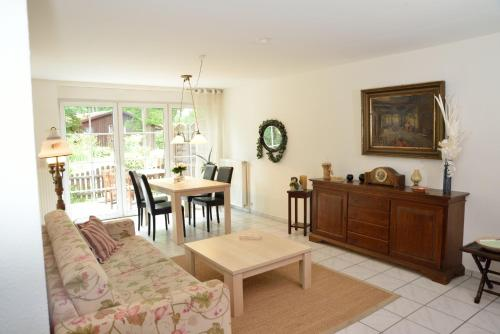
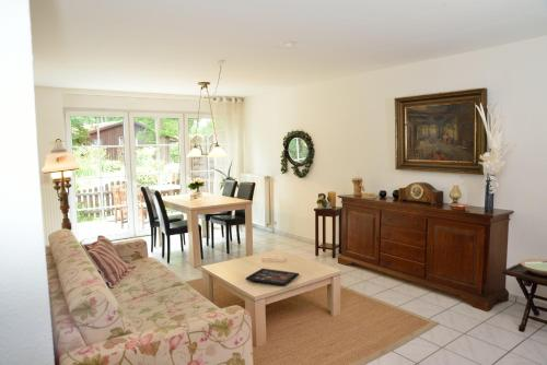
+ decorative tray [245,268,300,287]
